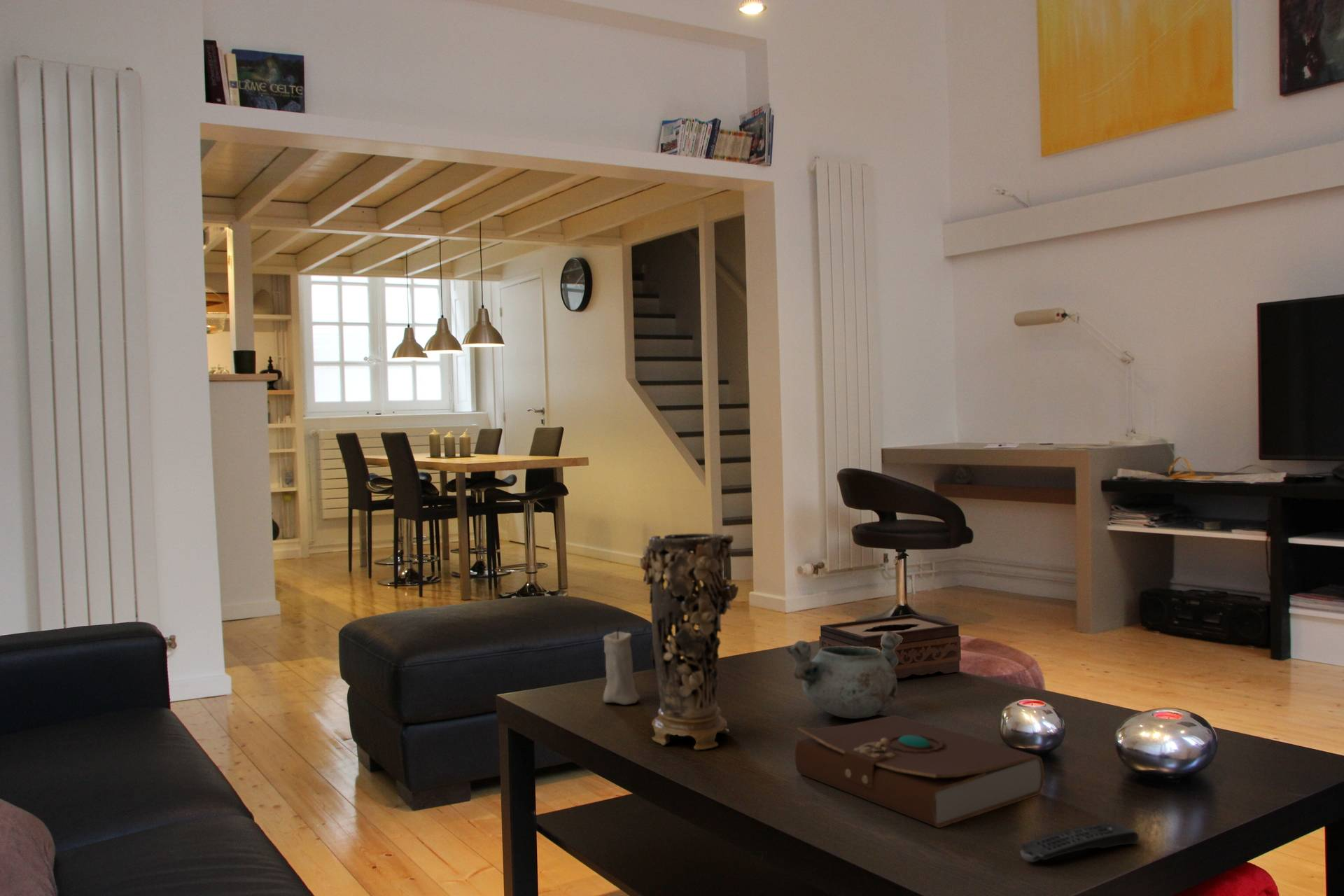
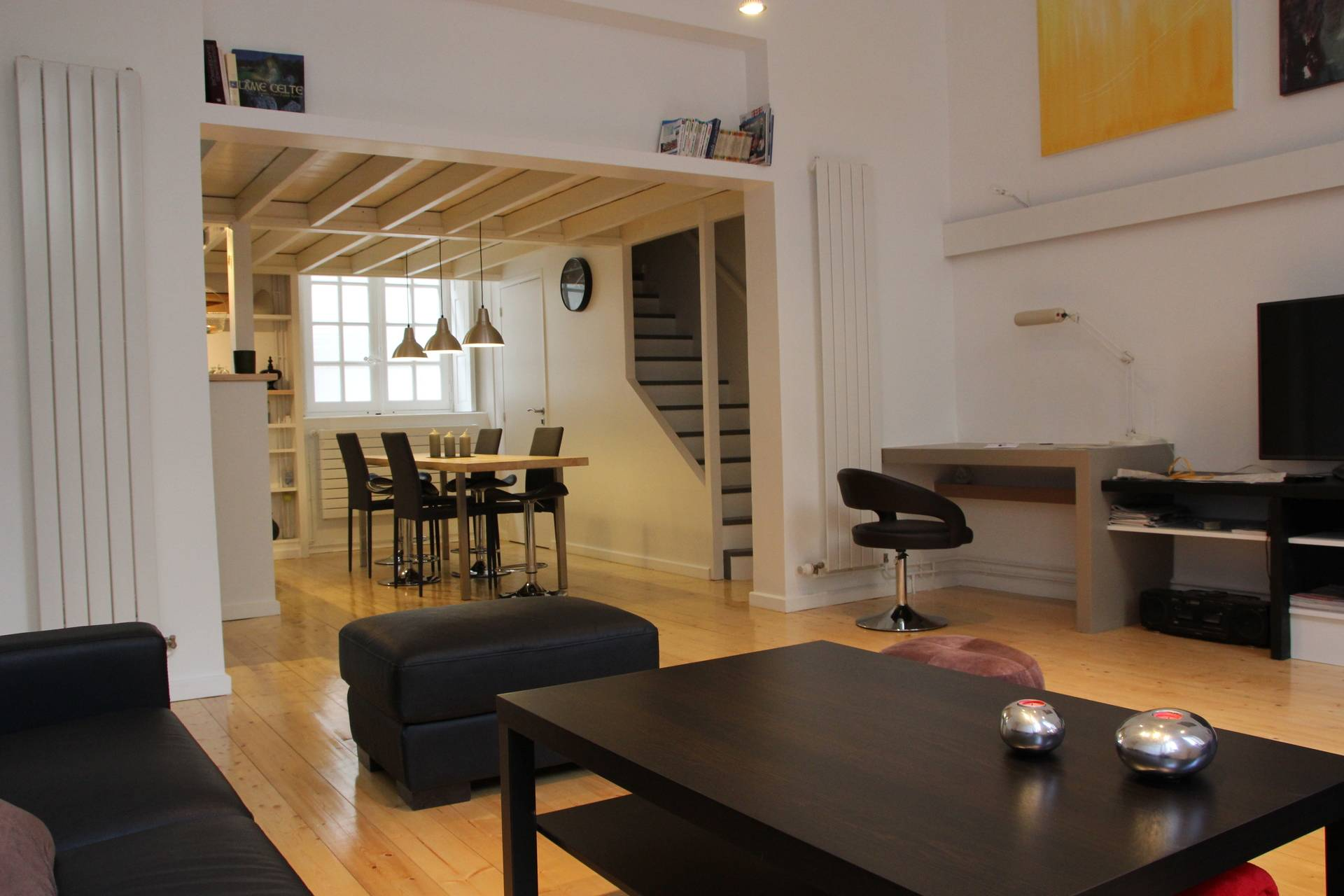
- book [794,715,1045,829]
- decorative bowl [785,631,903,720]
- decorative vase [639,533,739,750]
- tissue box [818,613,962,679]
- candle [603,626,640,706]
- remote control [1020,822,1140,863]
